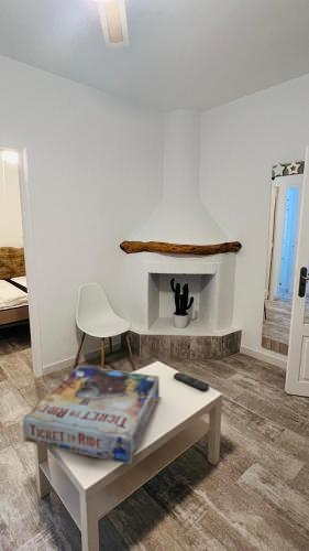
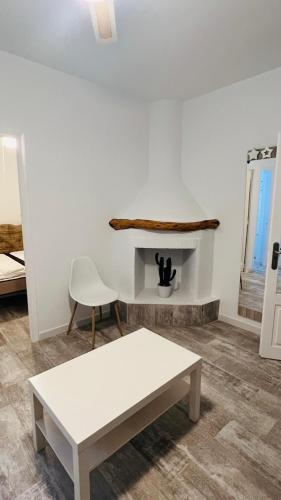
- board game [22,365,161,465]
- remote control [173,371,210,392]
